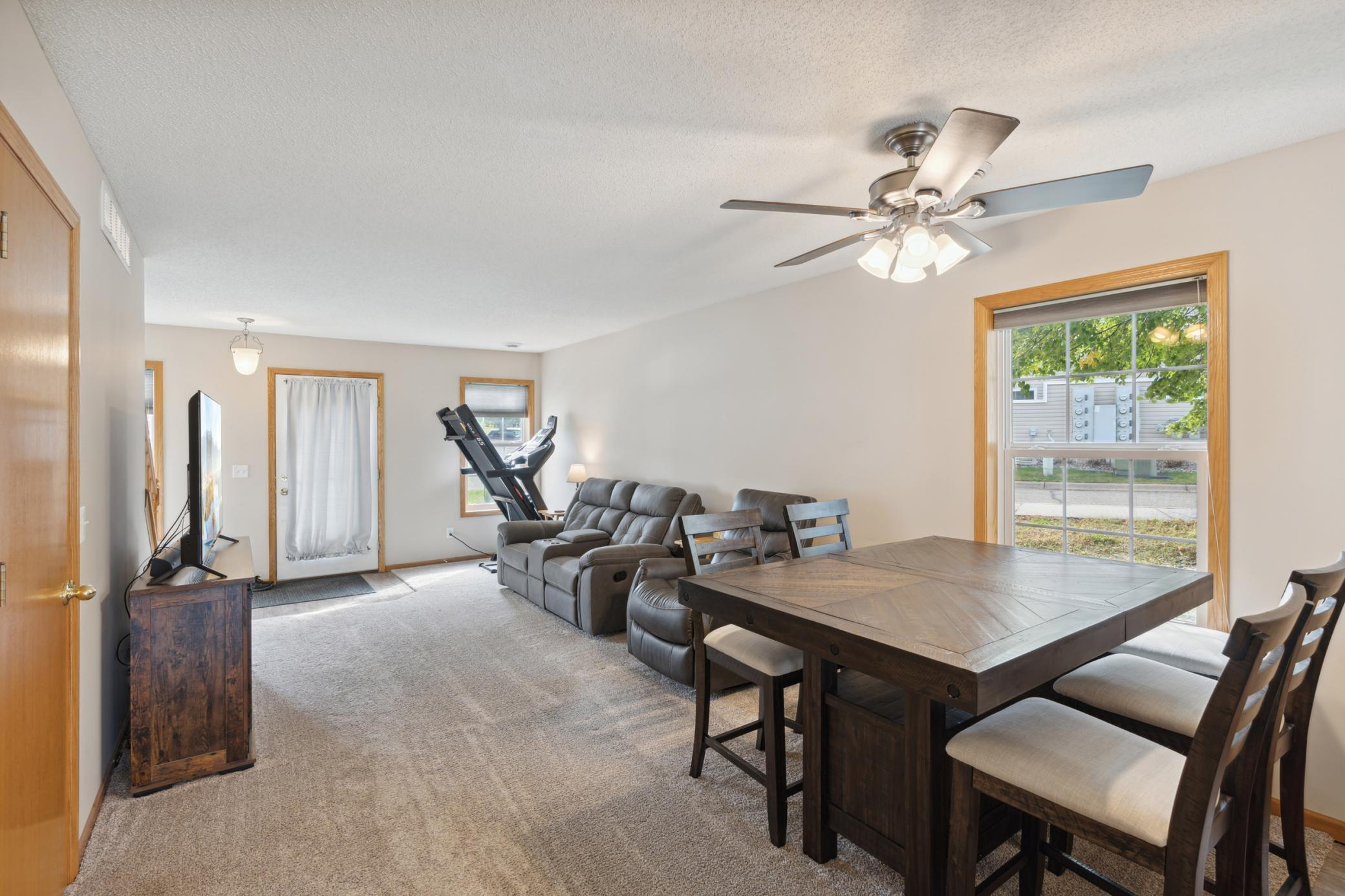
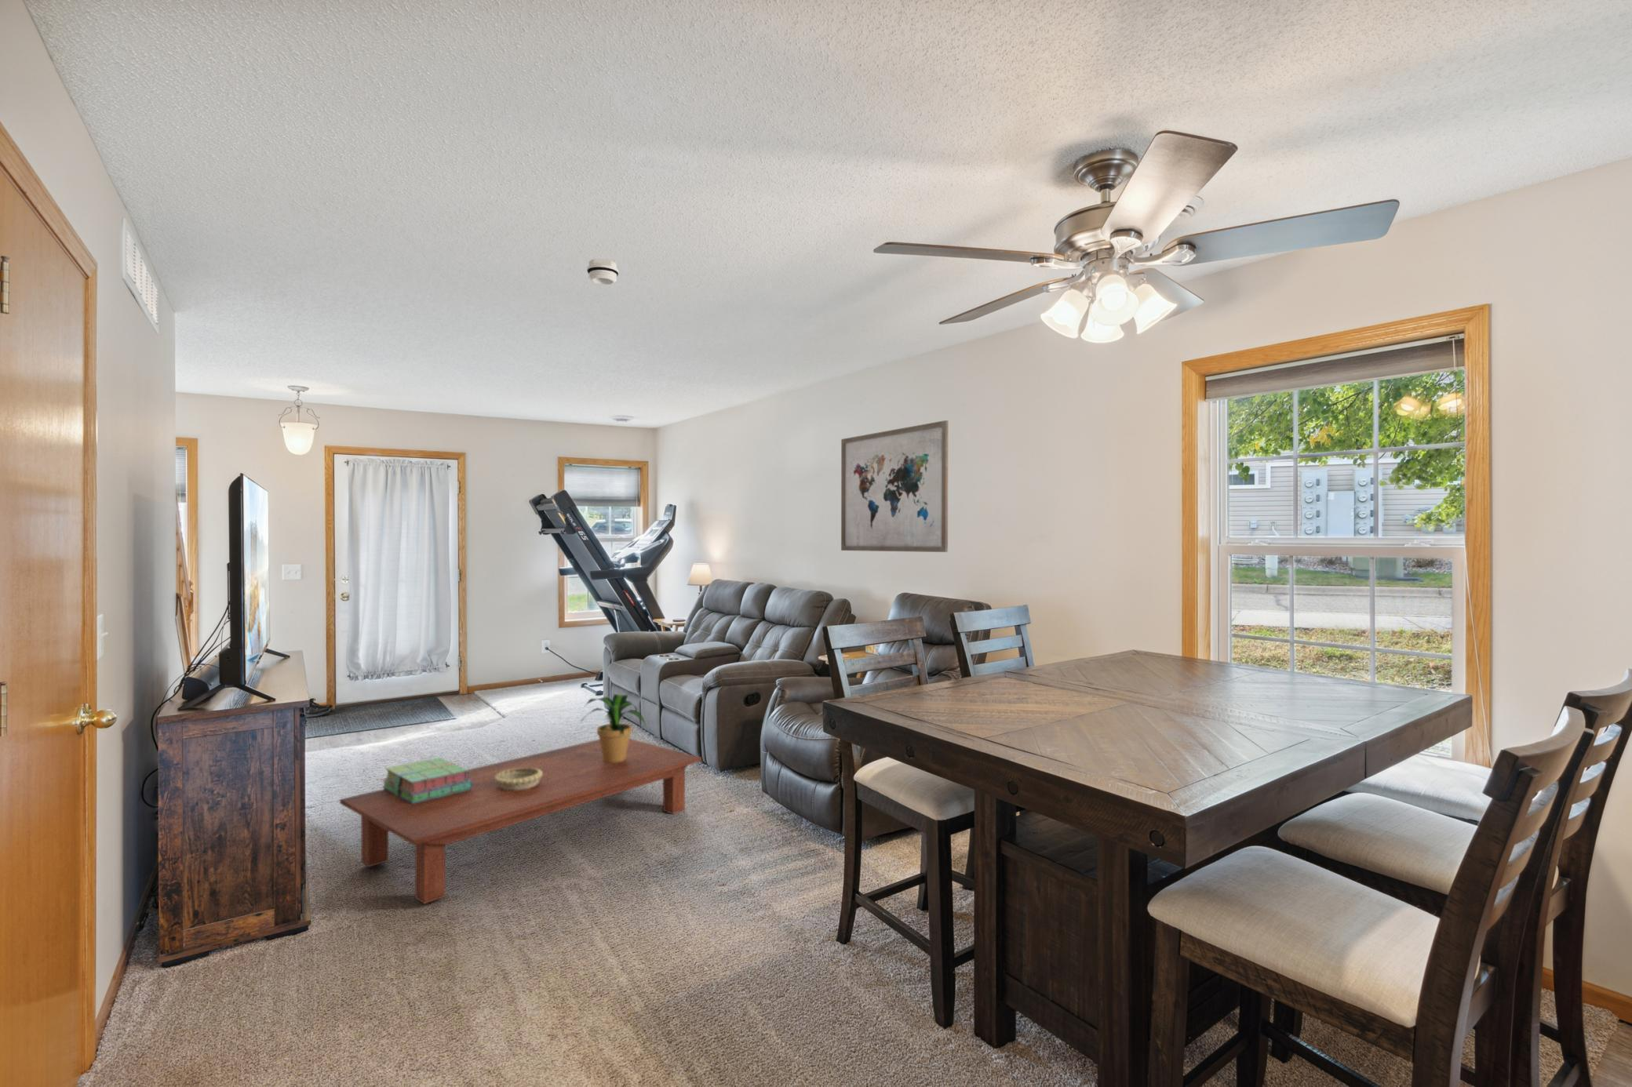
+ wall art [841,420,949,553]
+ smoke detector [586,258,620,285]
+ stack of books [381,757,472,804]
+ potted plant [580,693,647,762]
+ decorative bowl [494,768,542,791]
+ coffee table [339,738,703,905]
